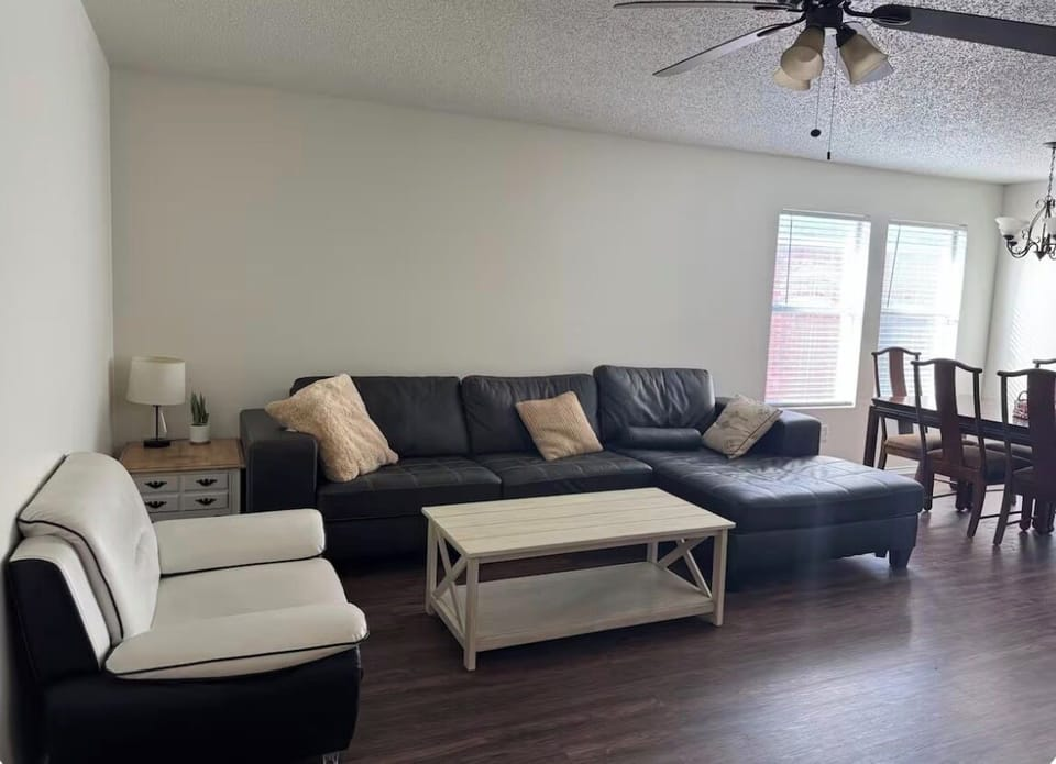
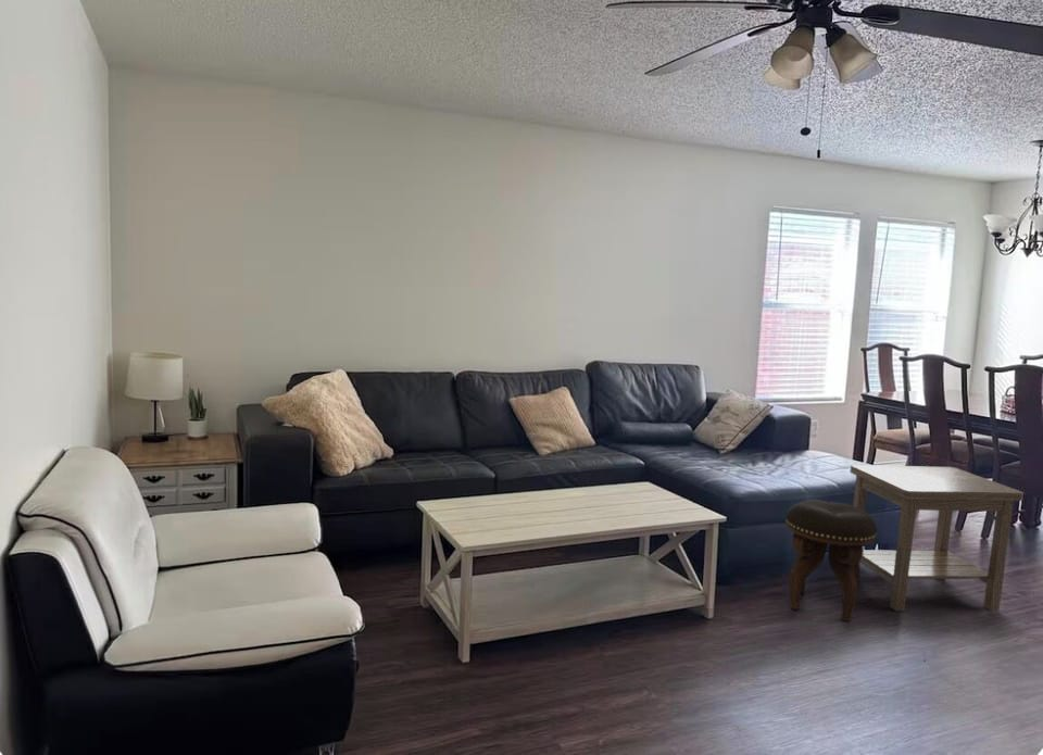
+ footstool [784,499,878,622]
+ side table [849,464,1025,612]
